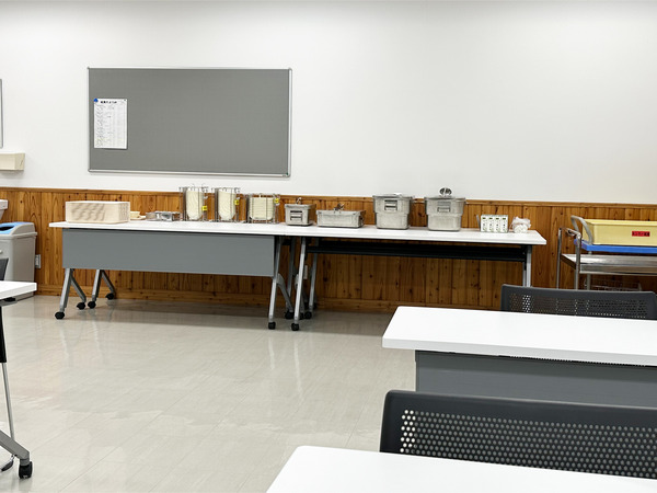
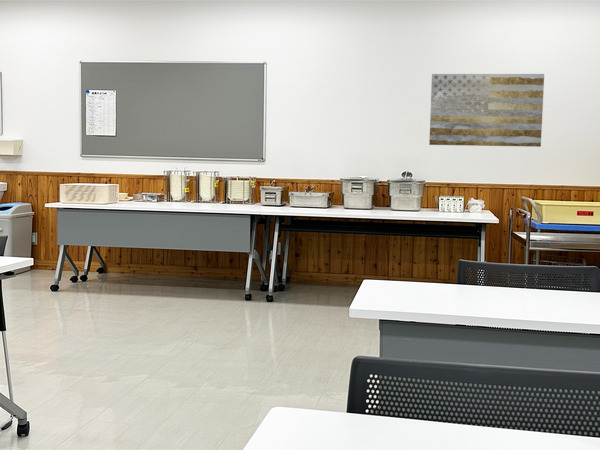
+ wall art [428,73,545,148]
